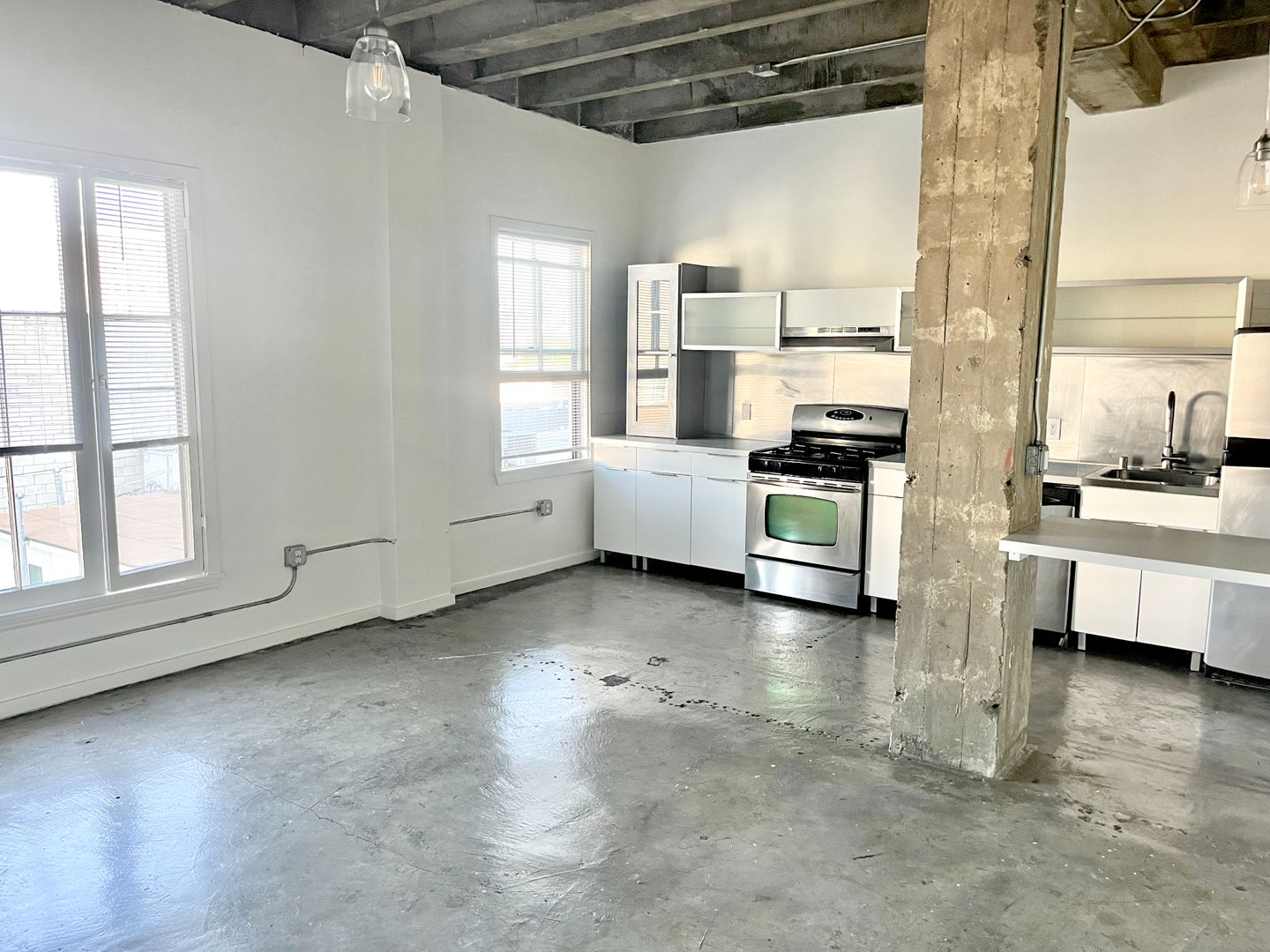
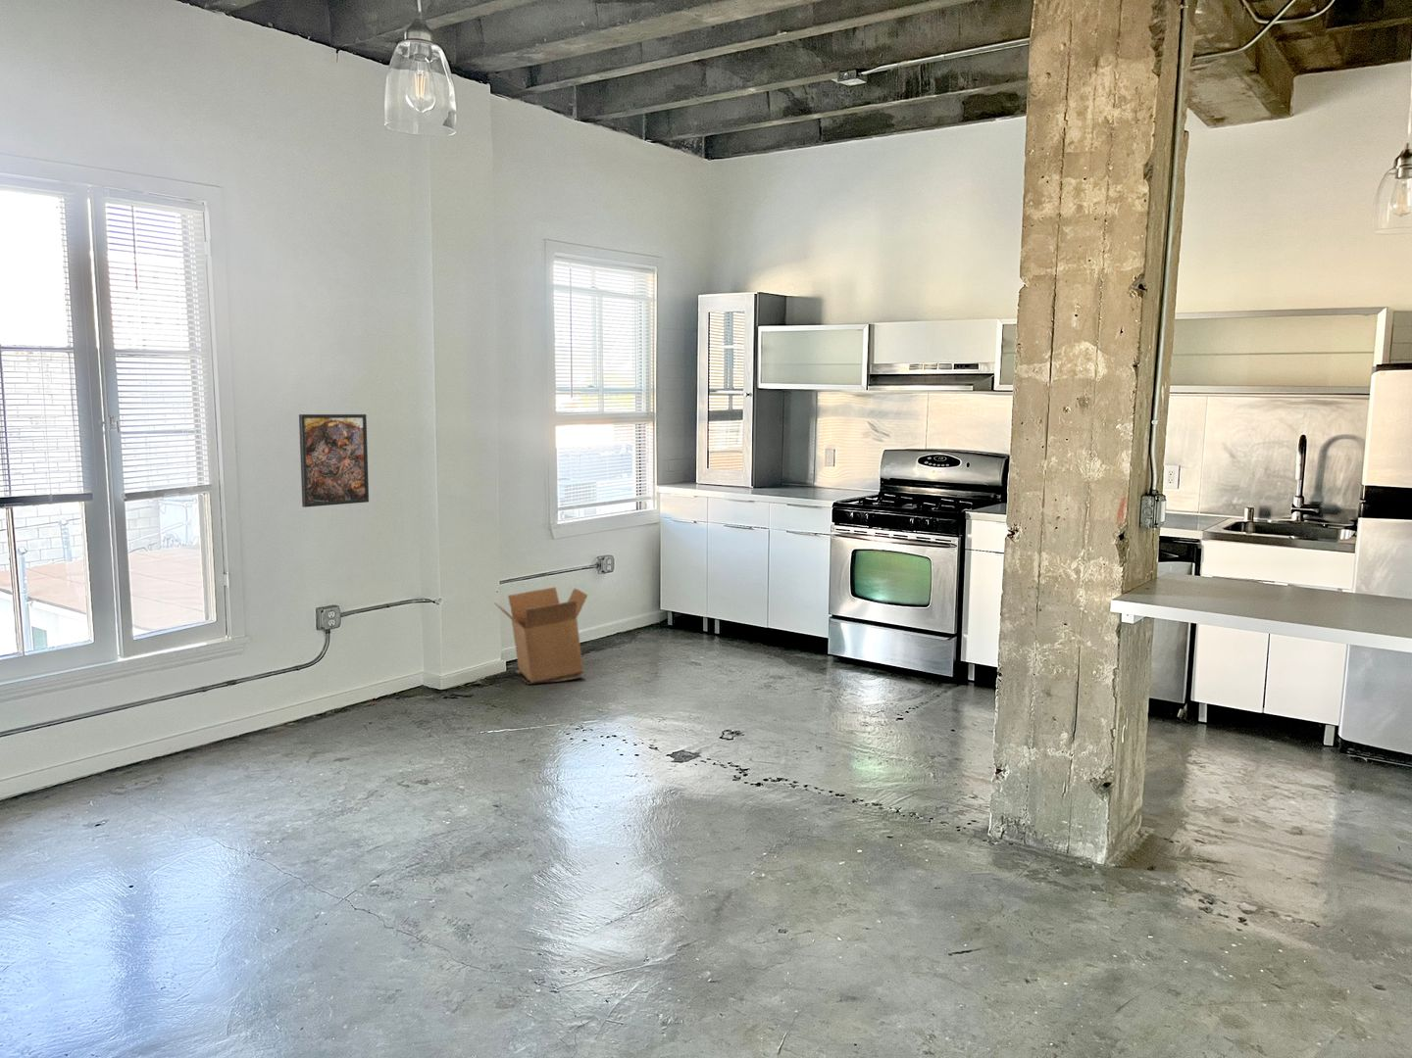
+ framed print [298,413,369,508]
+ cardboard box [494,586,588,685]
